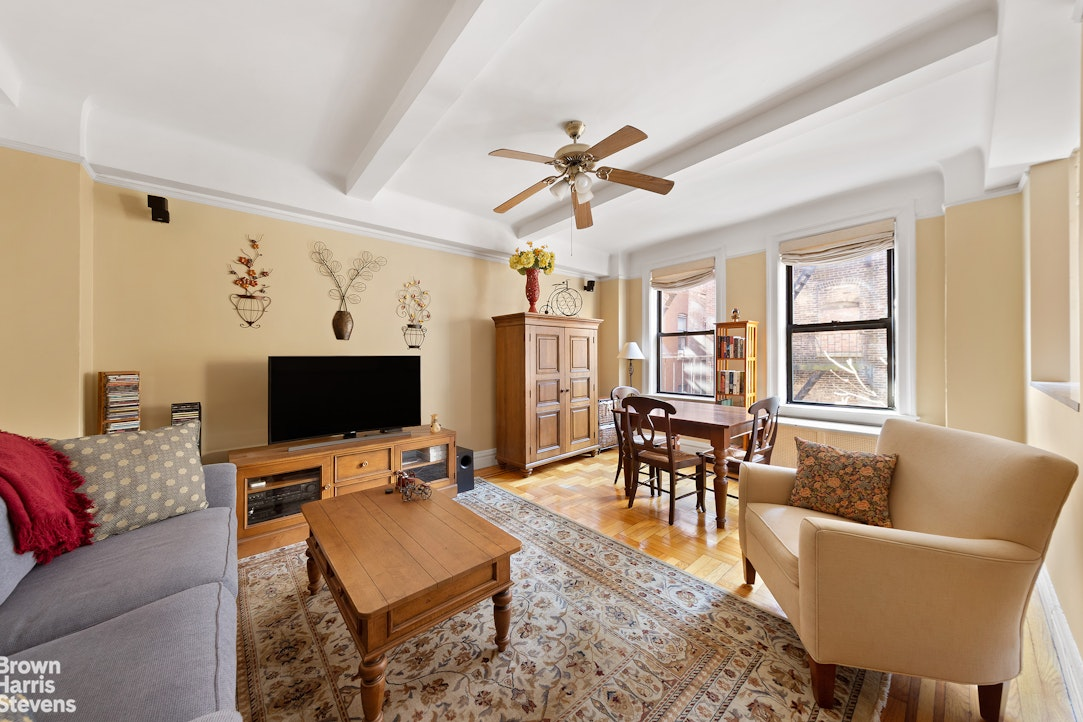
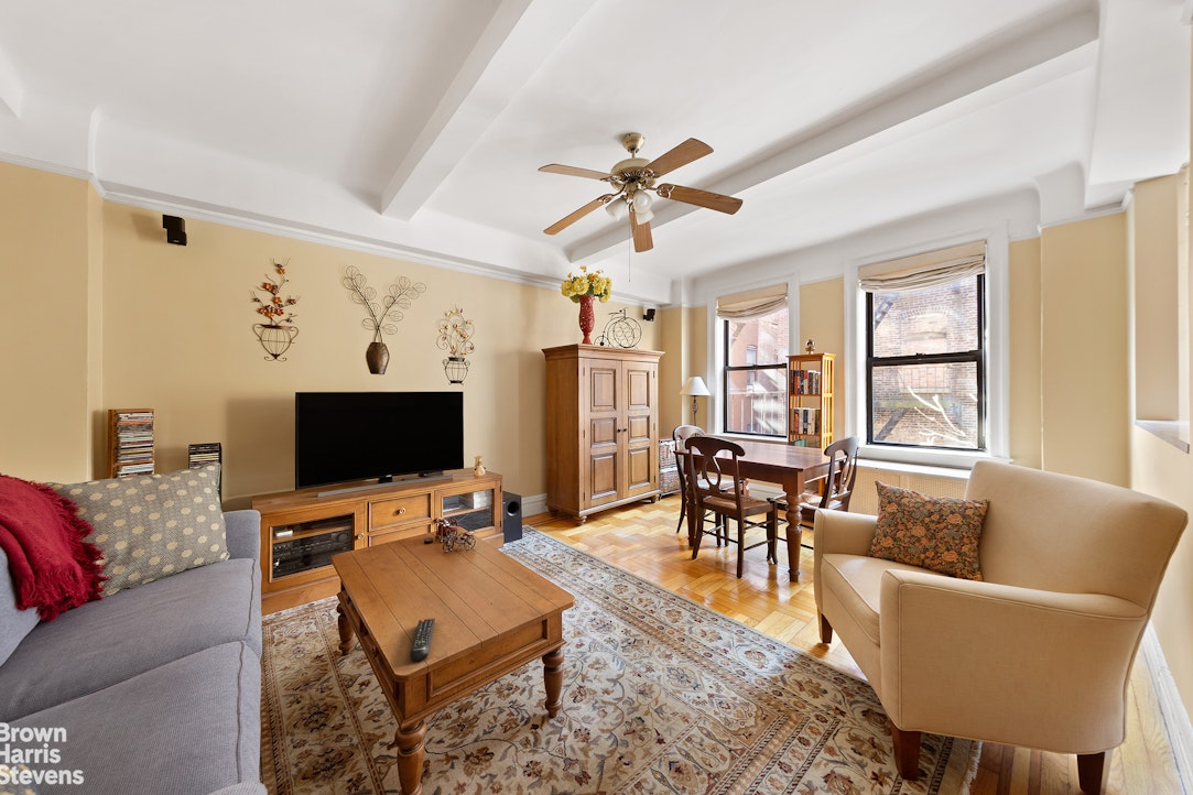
+ remote control [409,618,436,663]
